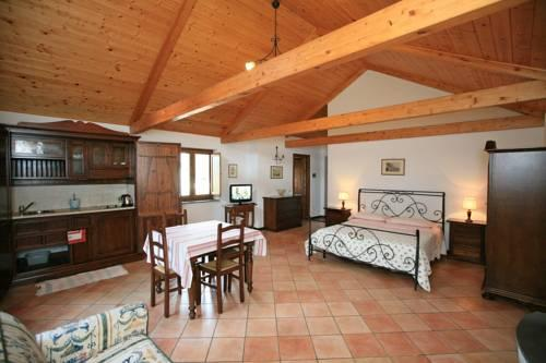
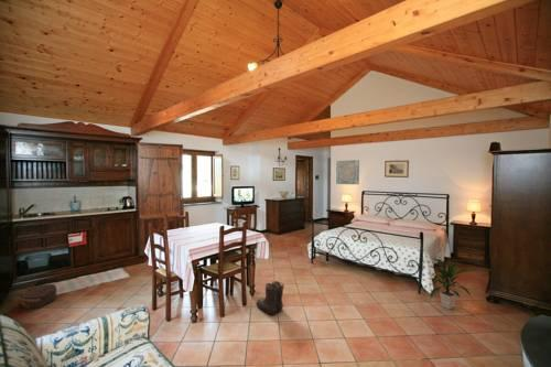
+ boots [255,280,285,316]
+ hat box [20,283,58,310]
+ indoor plant [428,257,472,310]
+ wall art [335,159,360,185]
